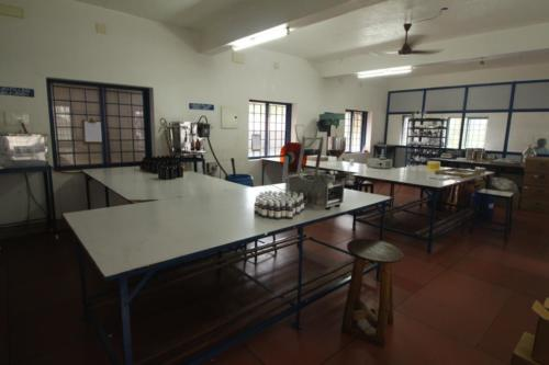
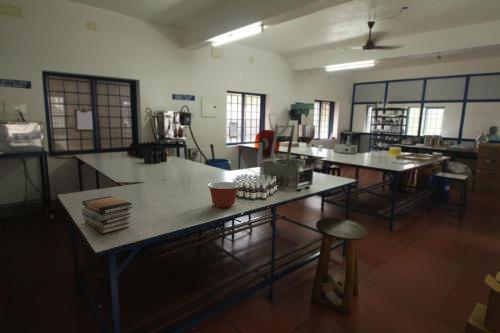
+ mixing bowl [206,181,241,209]
+ book stack [81,195,134,235]
